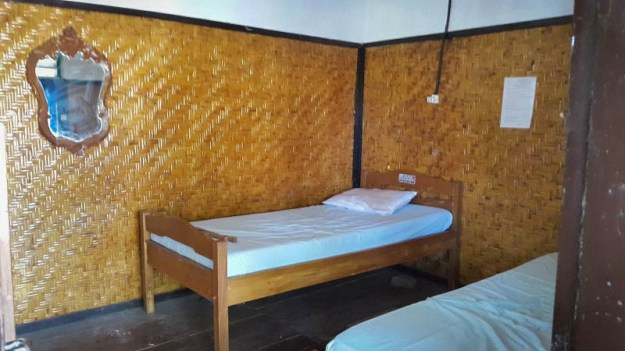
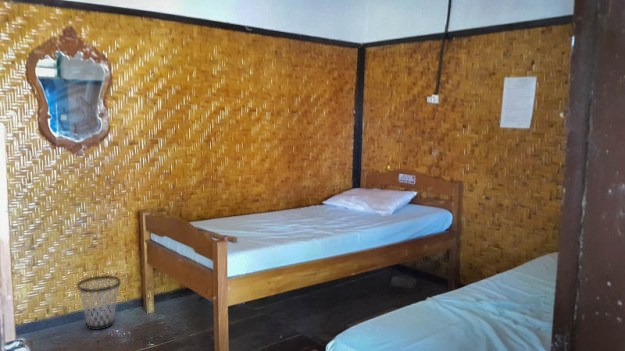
+ wastebasket [76,274,122,331]
